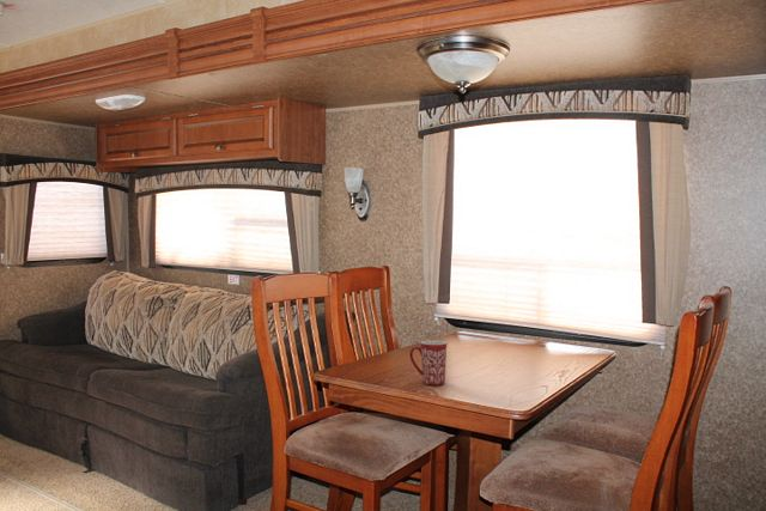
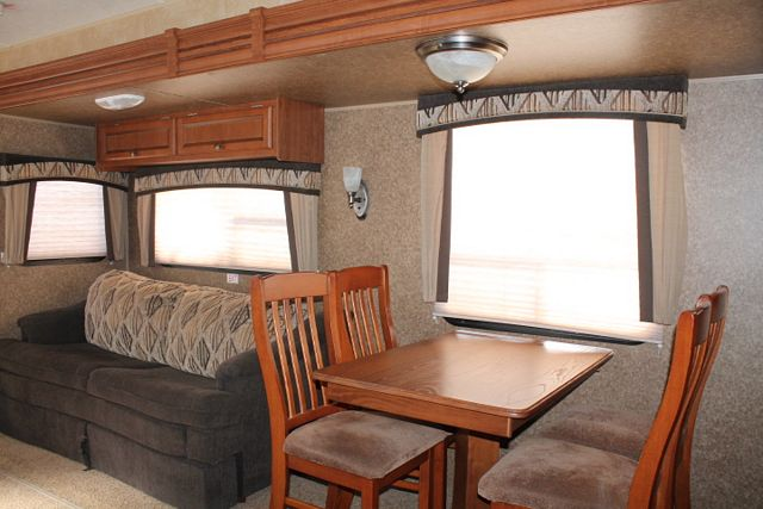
- mug [409,339,449,385]
